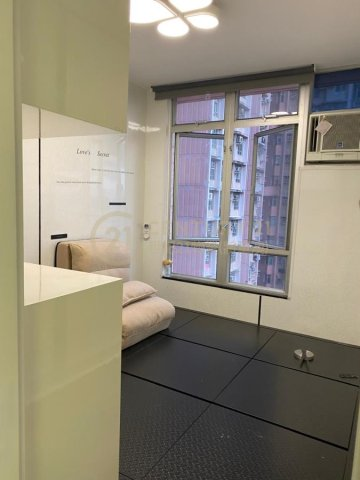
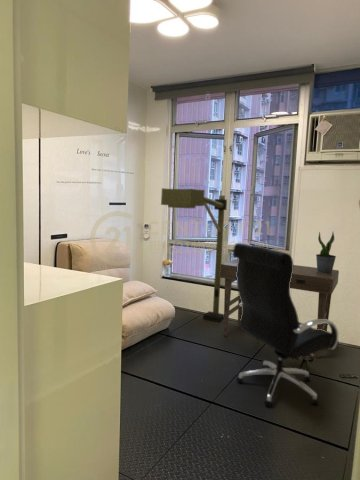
+ office chair [232,242,340,408]
+ potted plant [315,231,337,274]
+ desk [220,258,340,359]
+ floor lamp [160,187,228,323]
